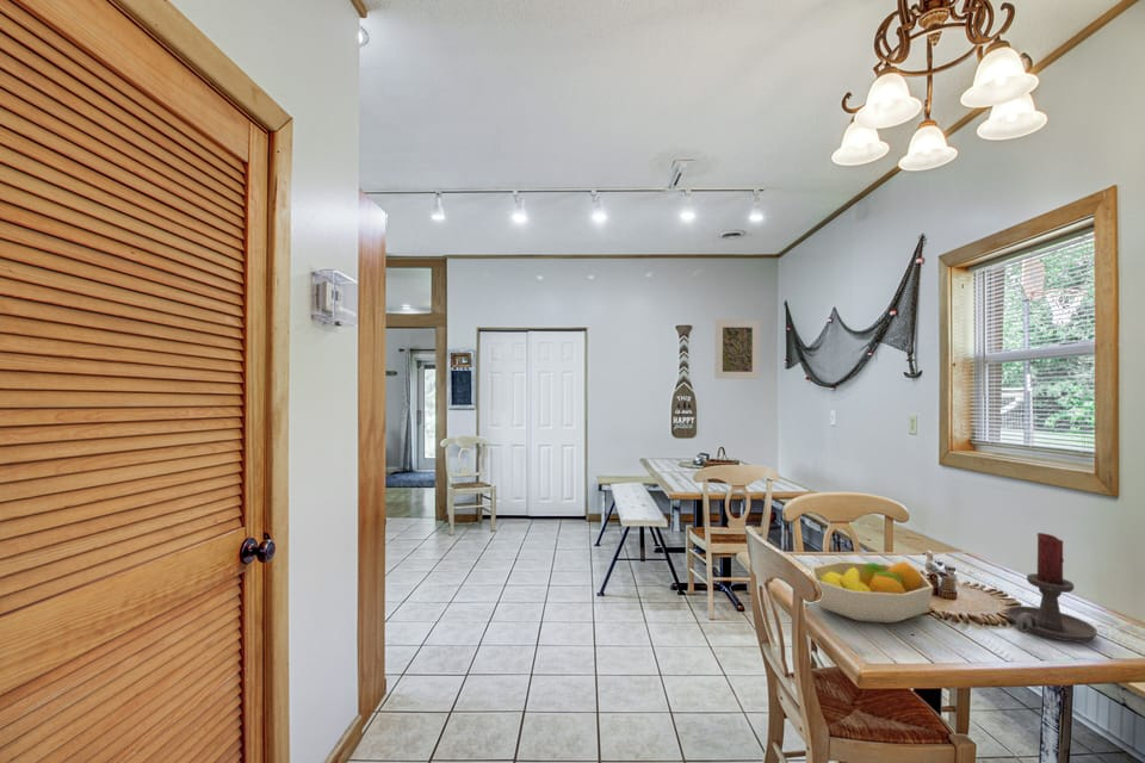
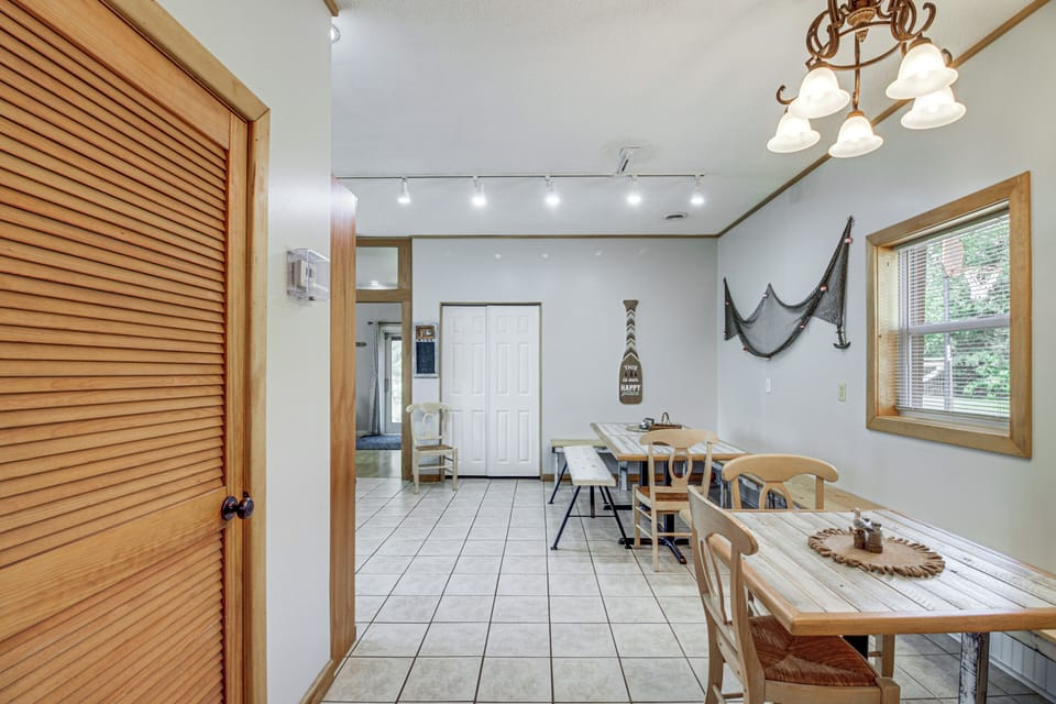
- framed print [714,320,761,380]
- candle holder [1005,532,1098,643]
- fruit bowl [810,560,935,625]
